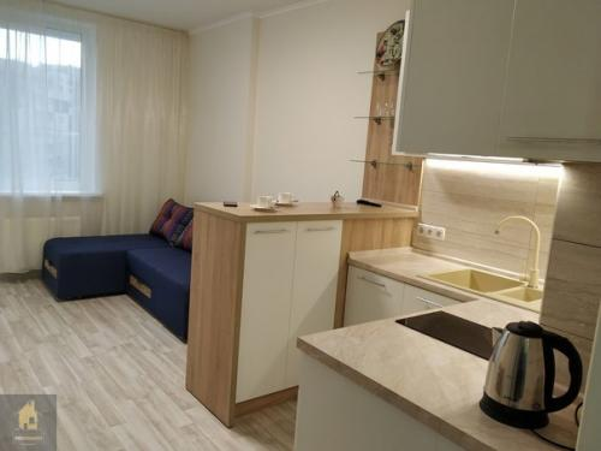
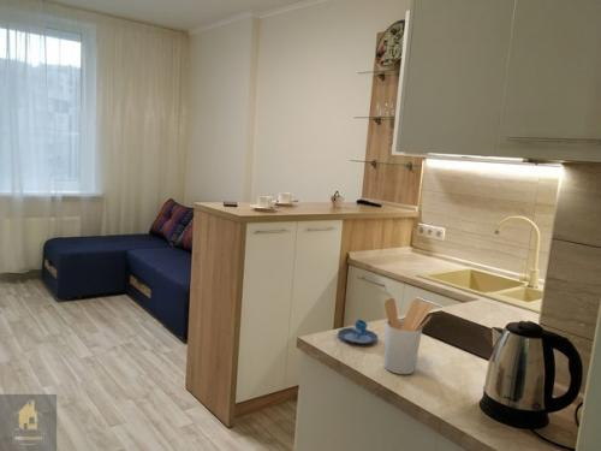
+ utensil holder [382,296,434,375]
+ mug [337,319,379,345]
